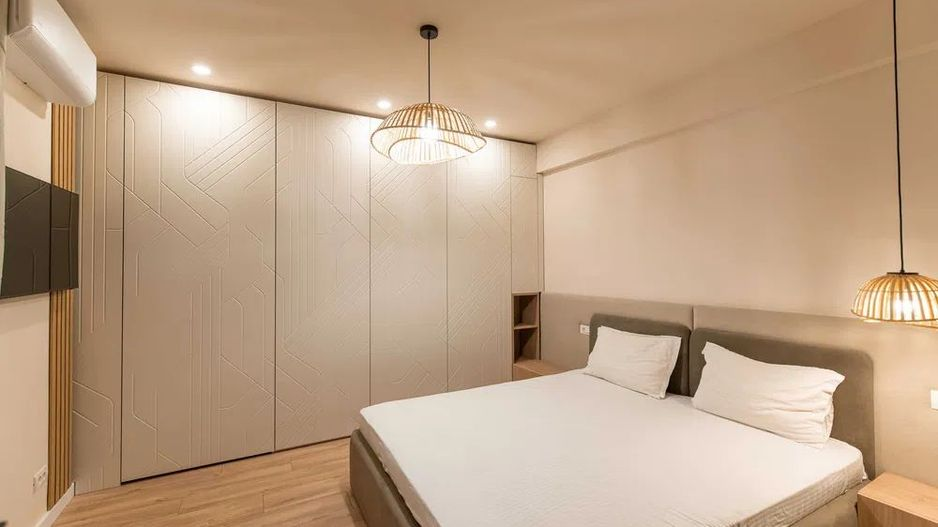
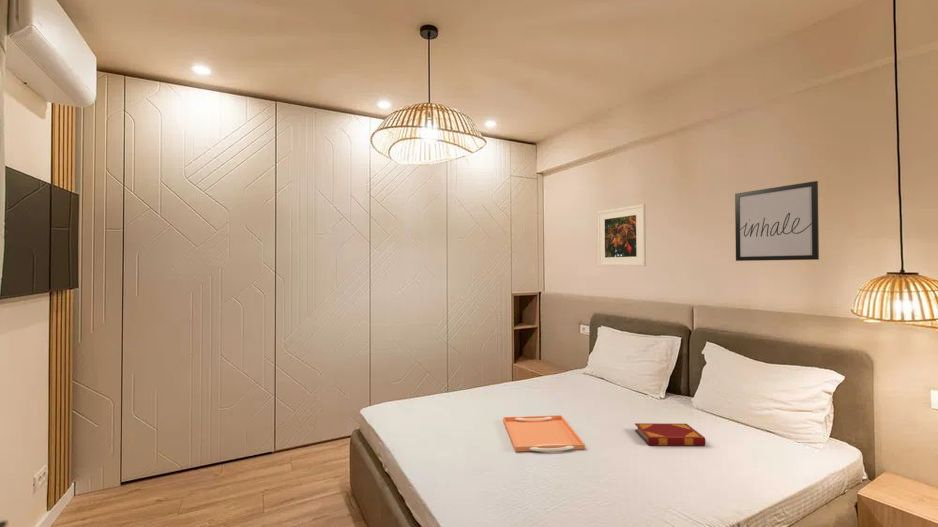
+ wall art [734,180,820,262]
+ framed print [597,203,647,267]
+ hardback book [634,422,707,447]
+ serving tray [502,414,586,453]
